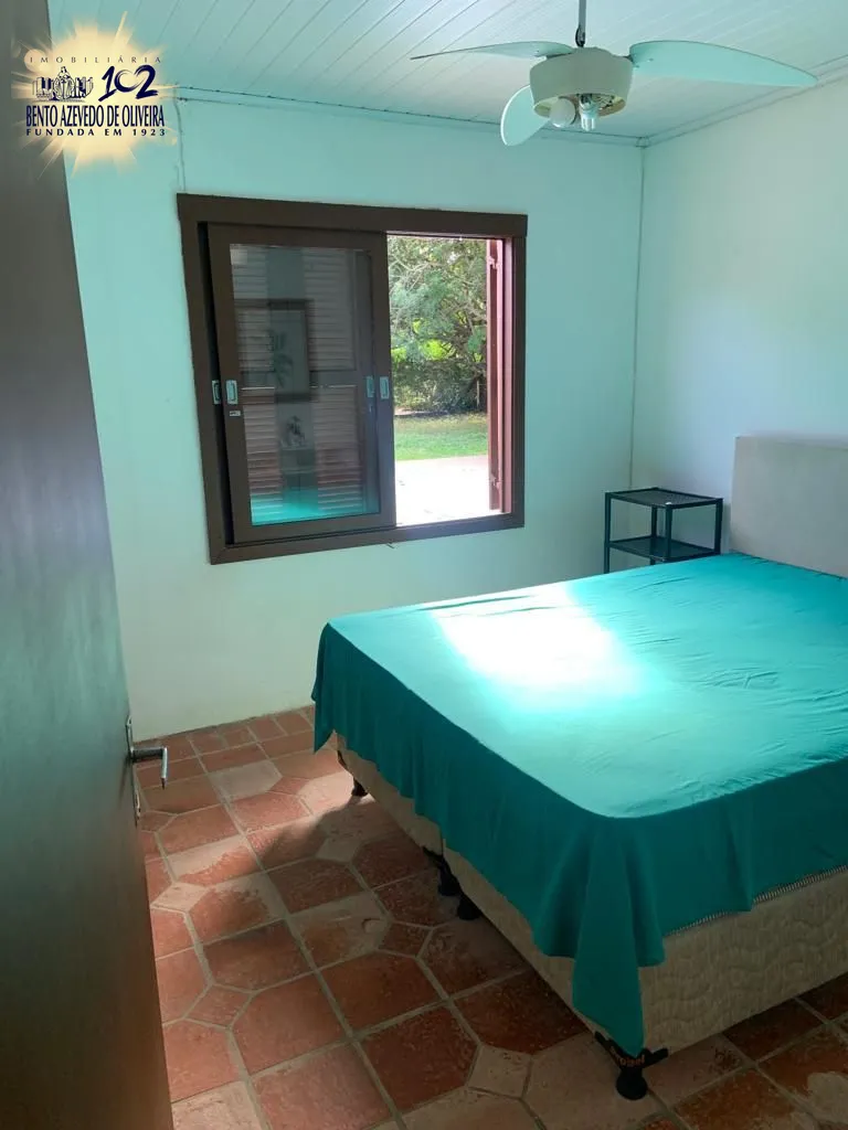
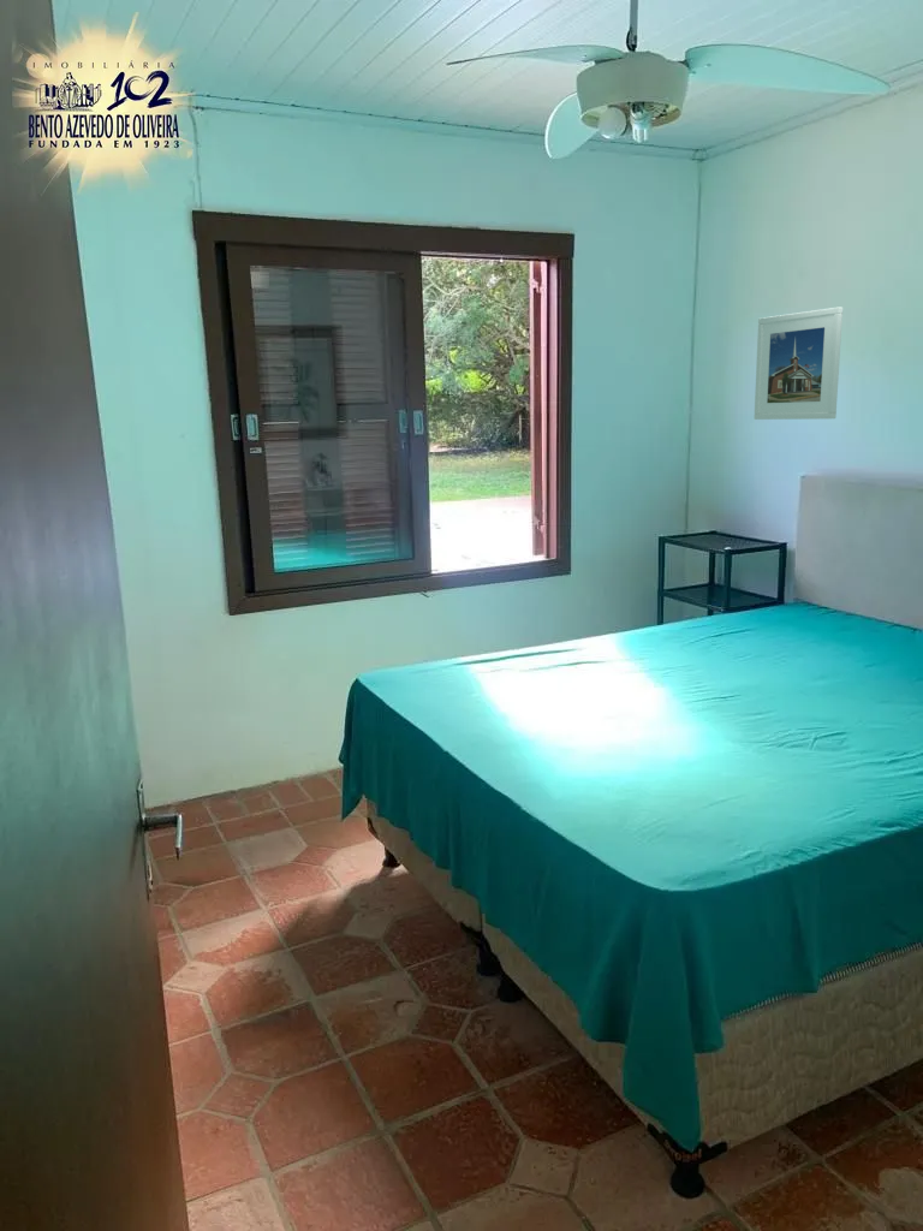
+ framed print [754,305,844,421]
